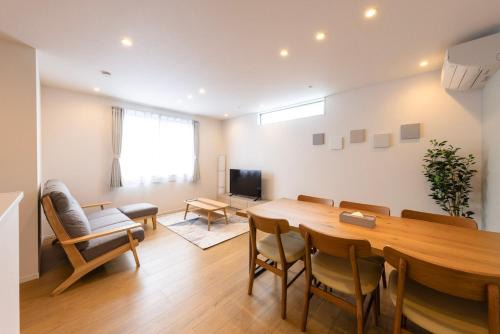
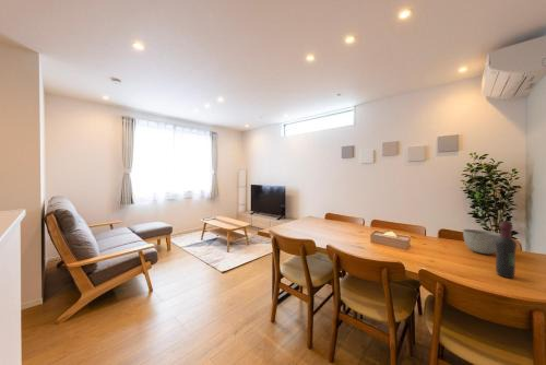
+ wine bottle [495,221,518,279]
+ bowl [462,228,500,255]
